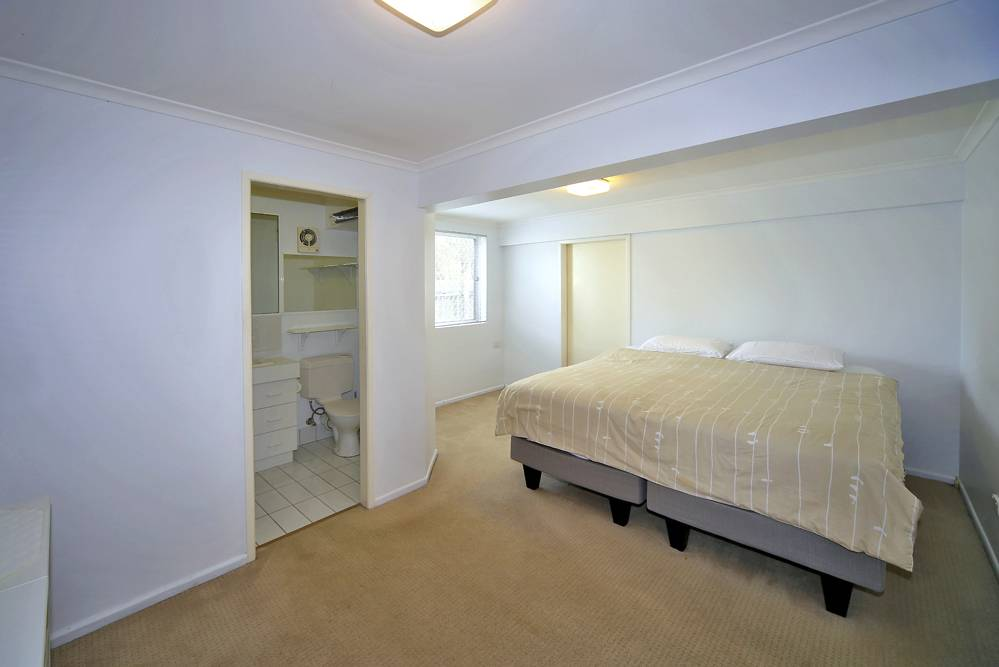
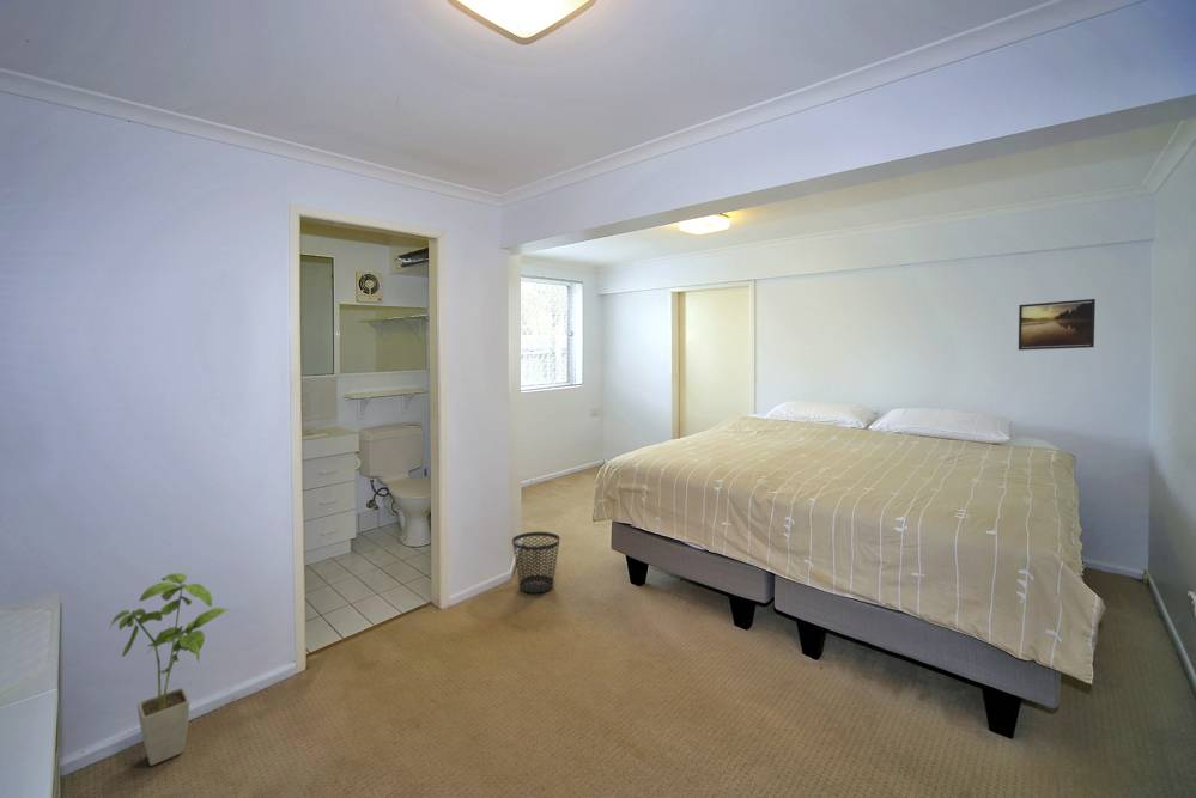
+ house plant [109,572,230,767]
+ wastebasket [511,531,561,595]
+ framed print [1018,298,1097,352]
